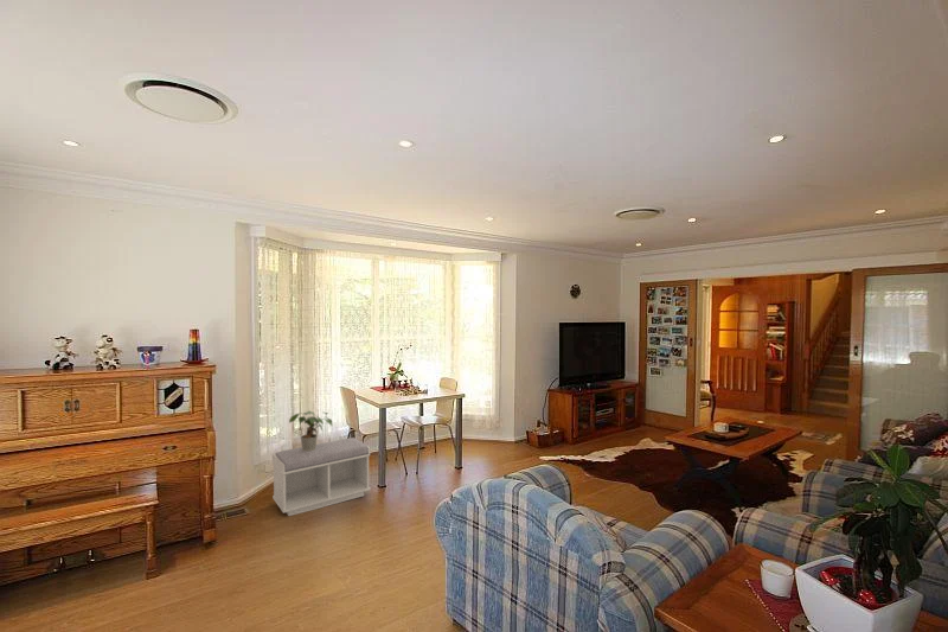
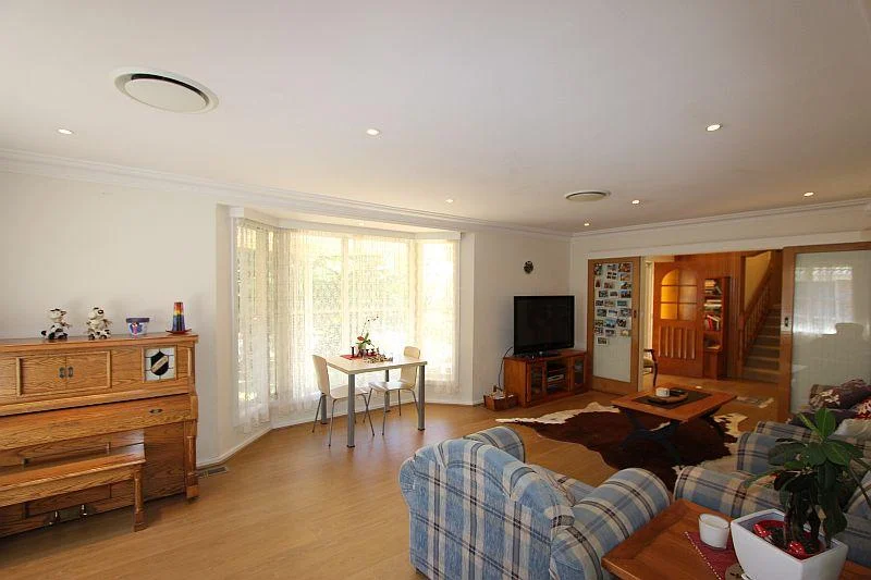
- potted plant [288,410,334,451]
- bench [271,436,371,517]
